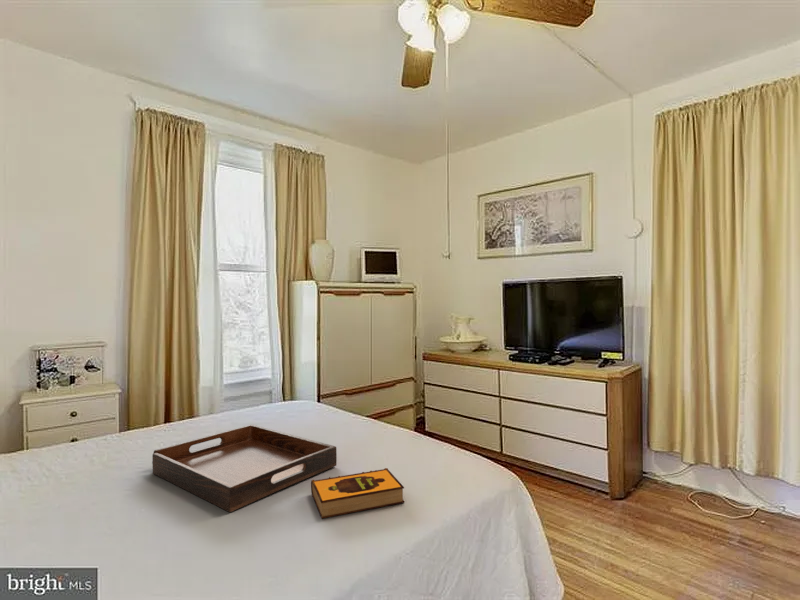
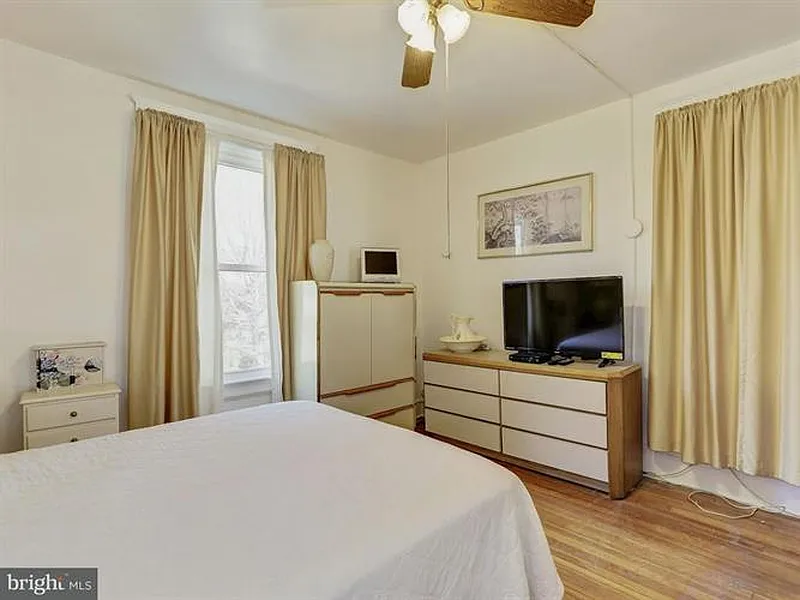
- serving tray [151,424,338,513]
- hardback book [310,467,406,519]
